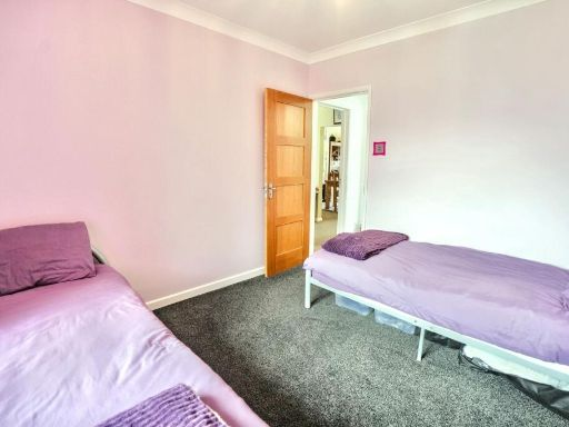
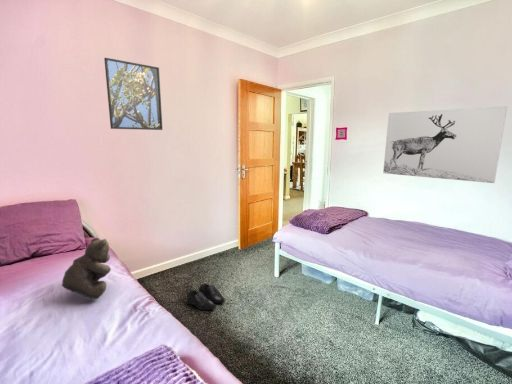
+ wall art [382,105,508,184]
+ teddy bear [61,237,112,300]
+ shoe [186,283,226,311]
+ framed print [103,57,163,131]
